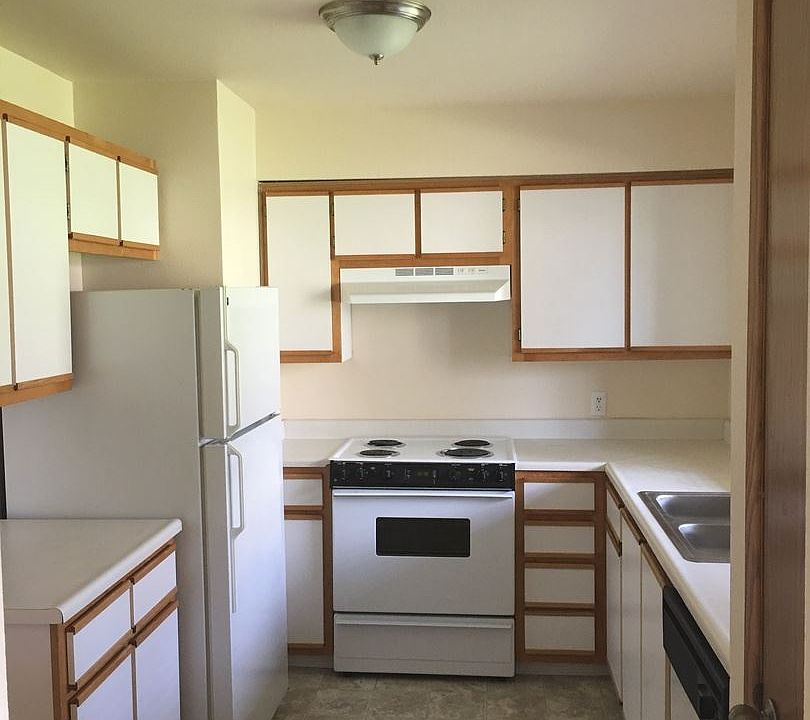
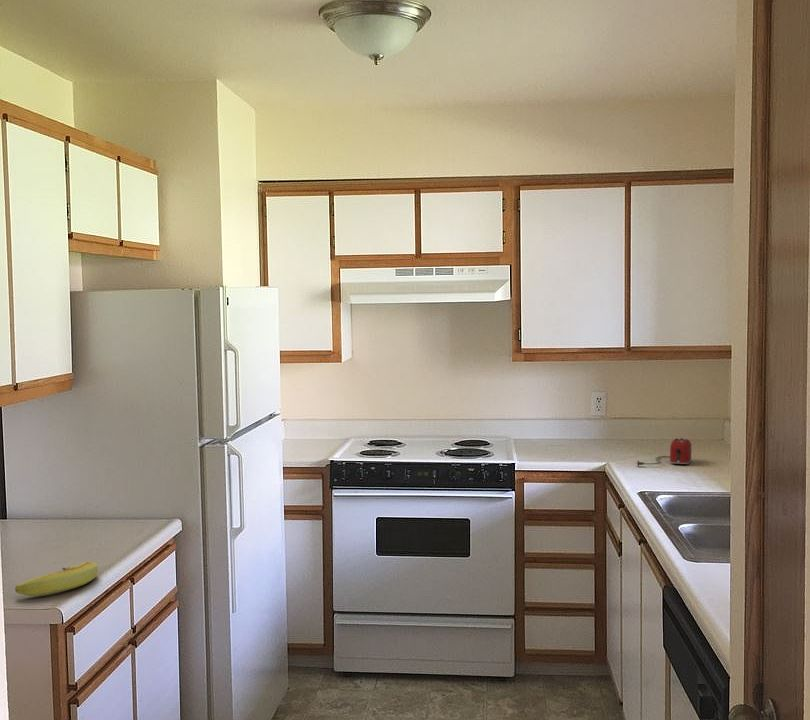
+ banana [14,561,99,597]
+ toaster [634,437,693,467]
